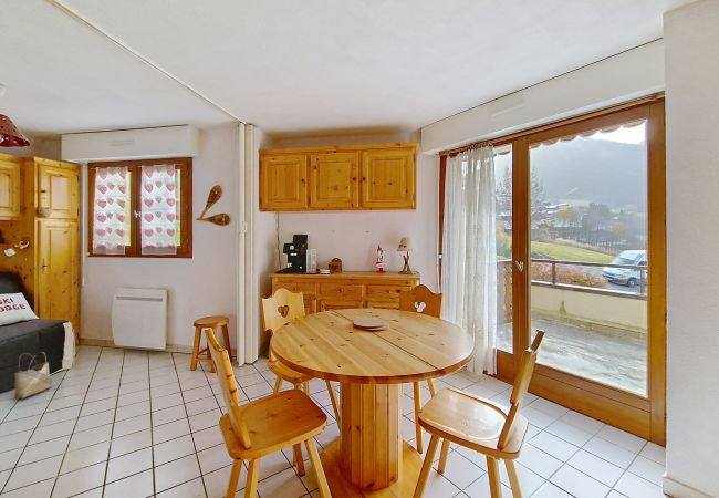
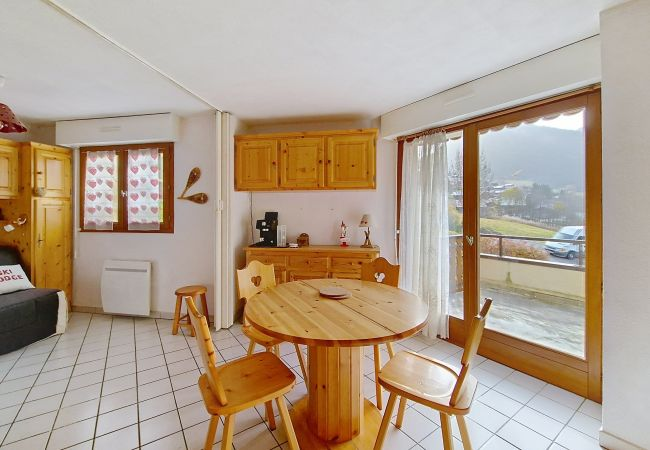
- woven basket [13,351,53,400]
